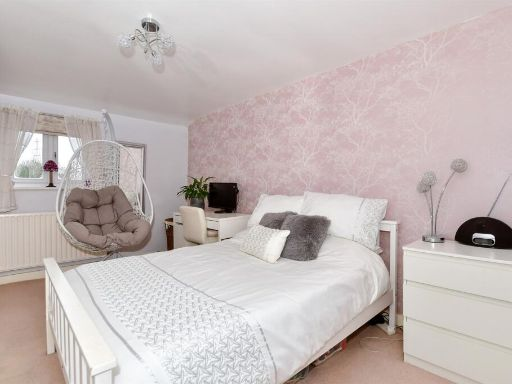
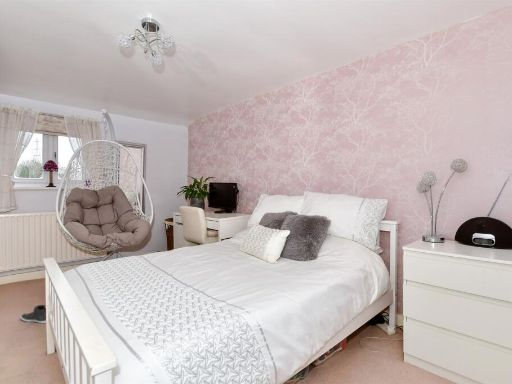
+ sneaker [20,304,47,324]
